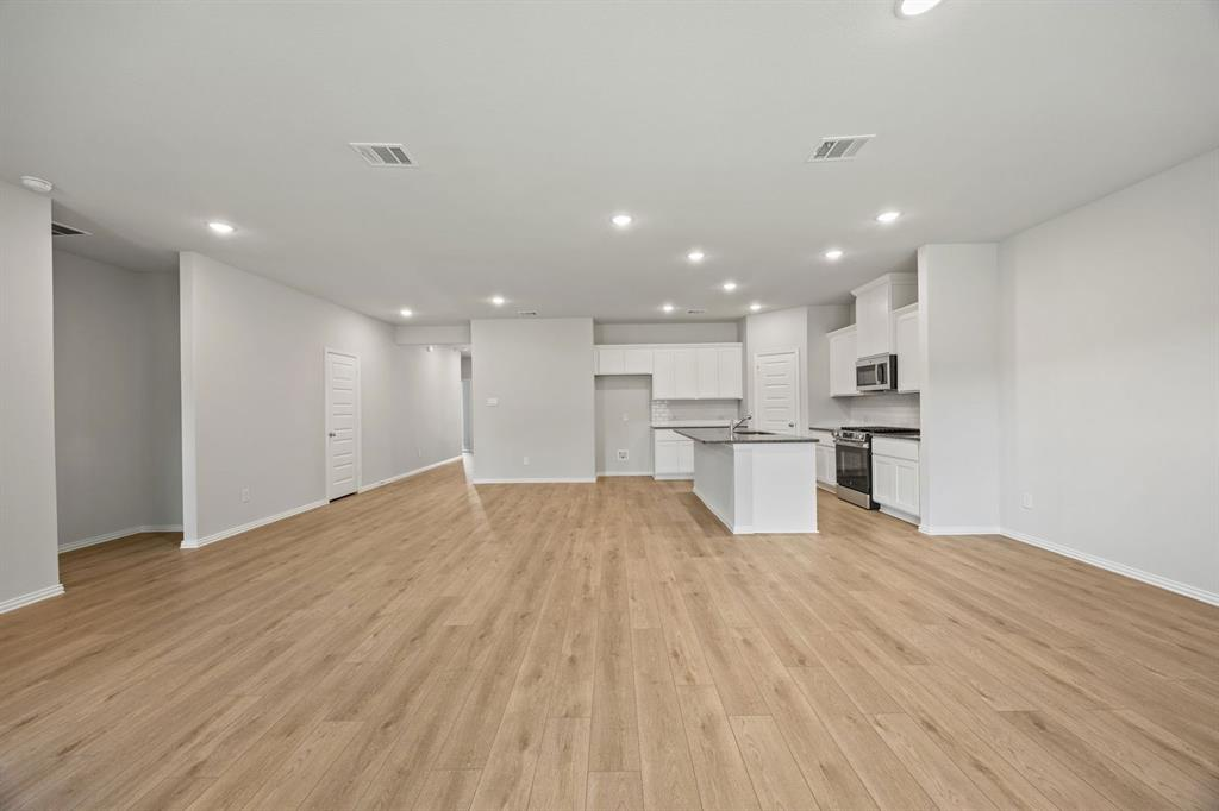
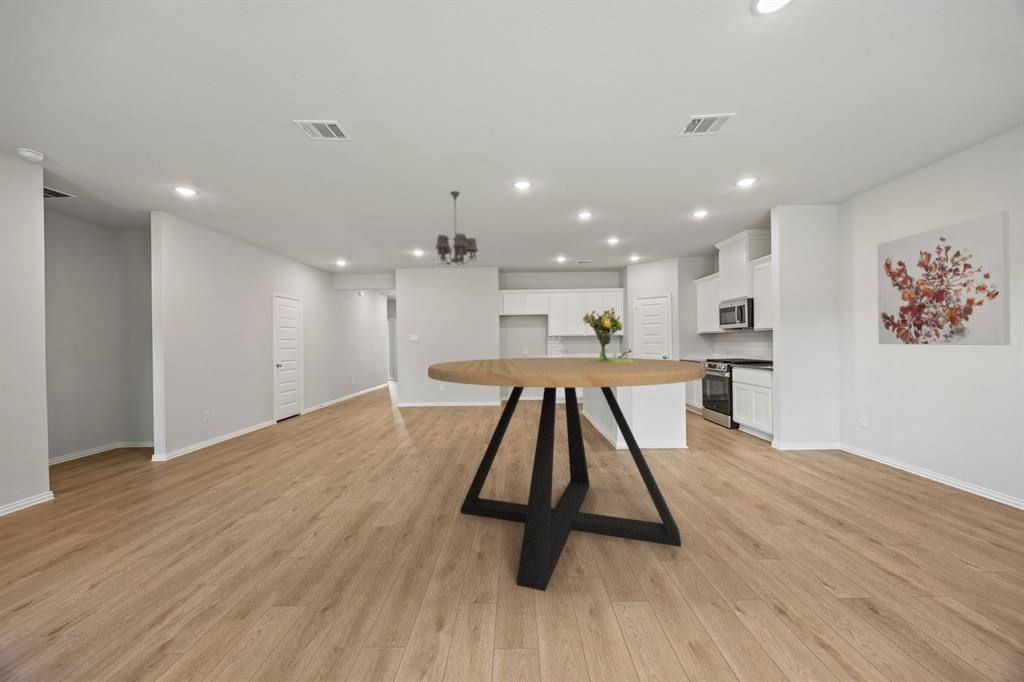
+ dining table [427,357,707,592]
+ bouquet [581,307,633,362]
+ wall art [876,210,1011,346]
+ chandelier [434,190,479,267]
